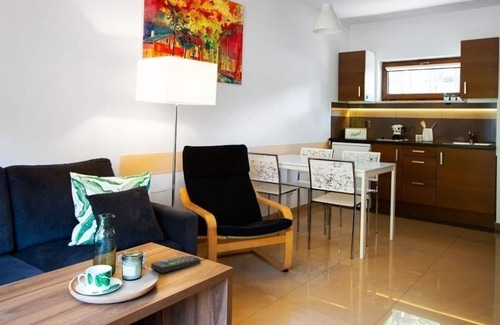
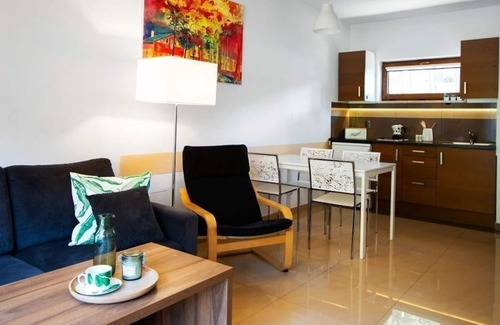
- remote control [150,254,202,274]
